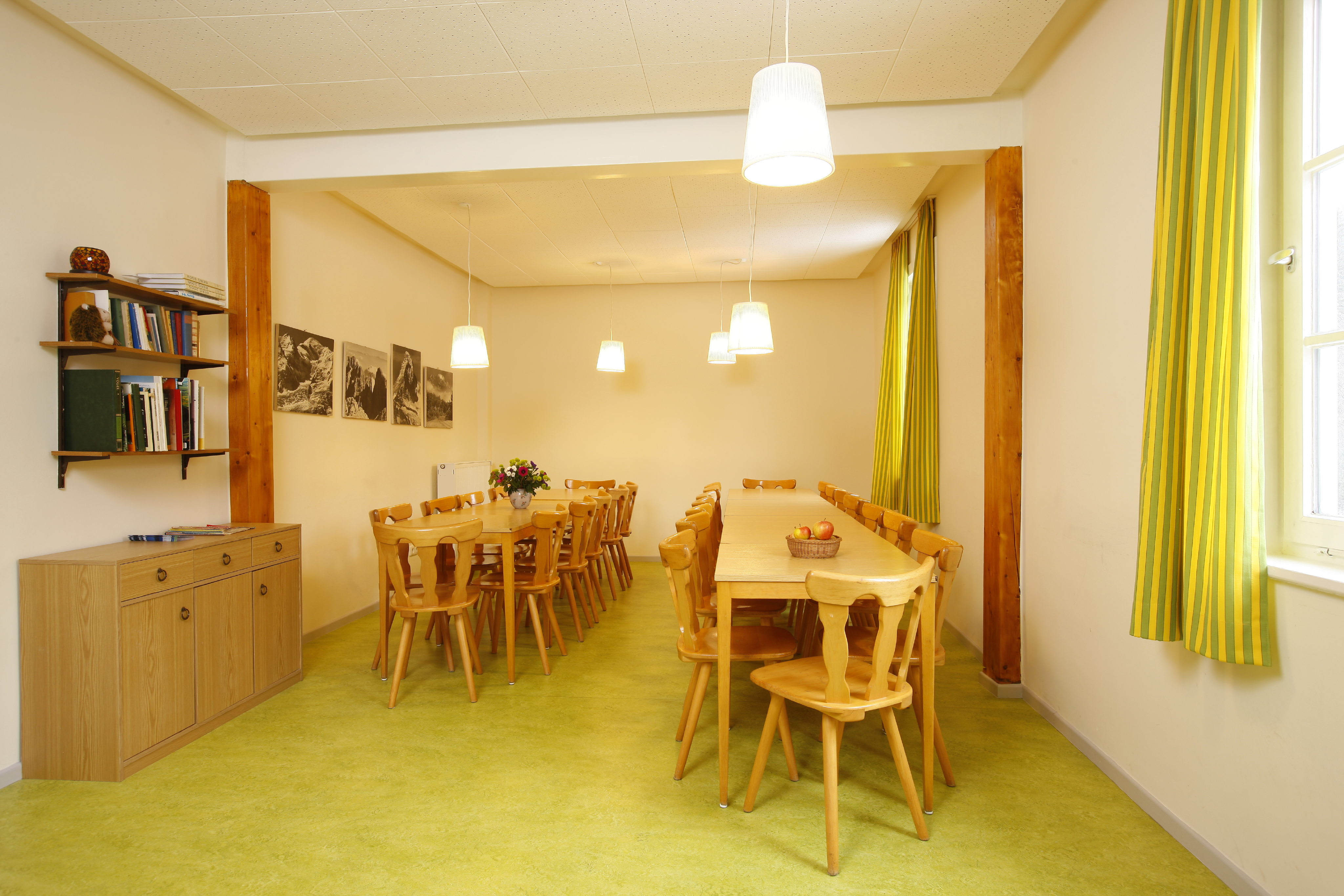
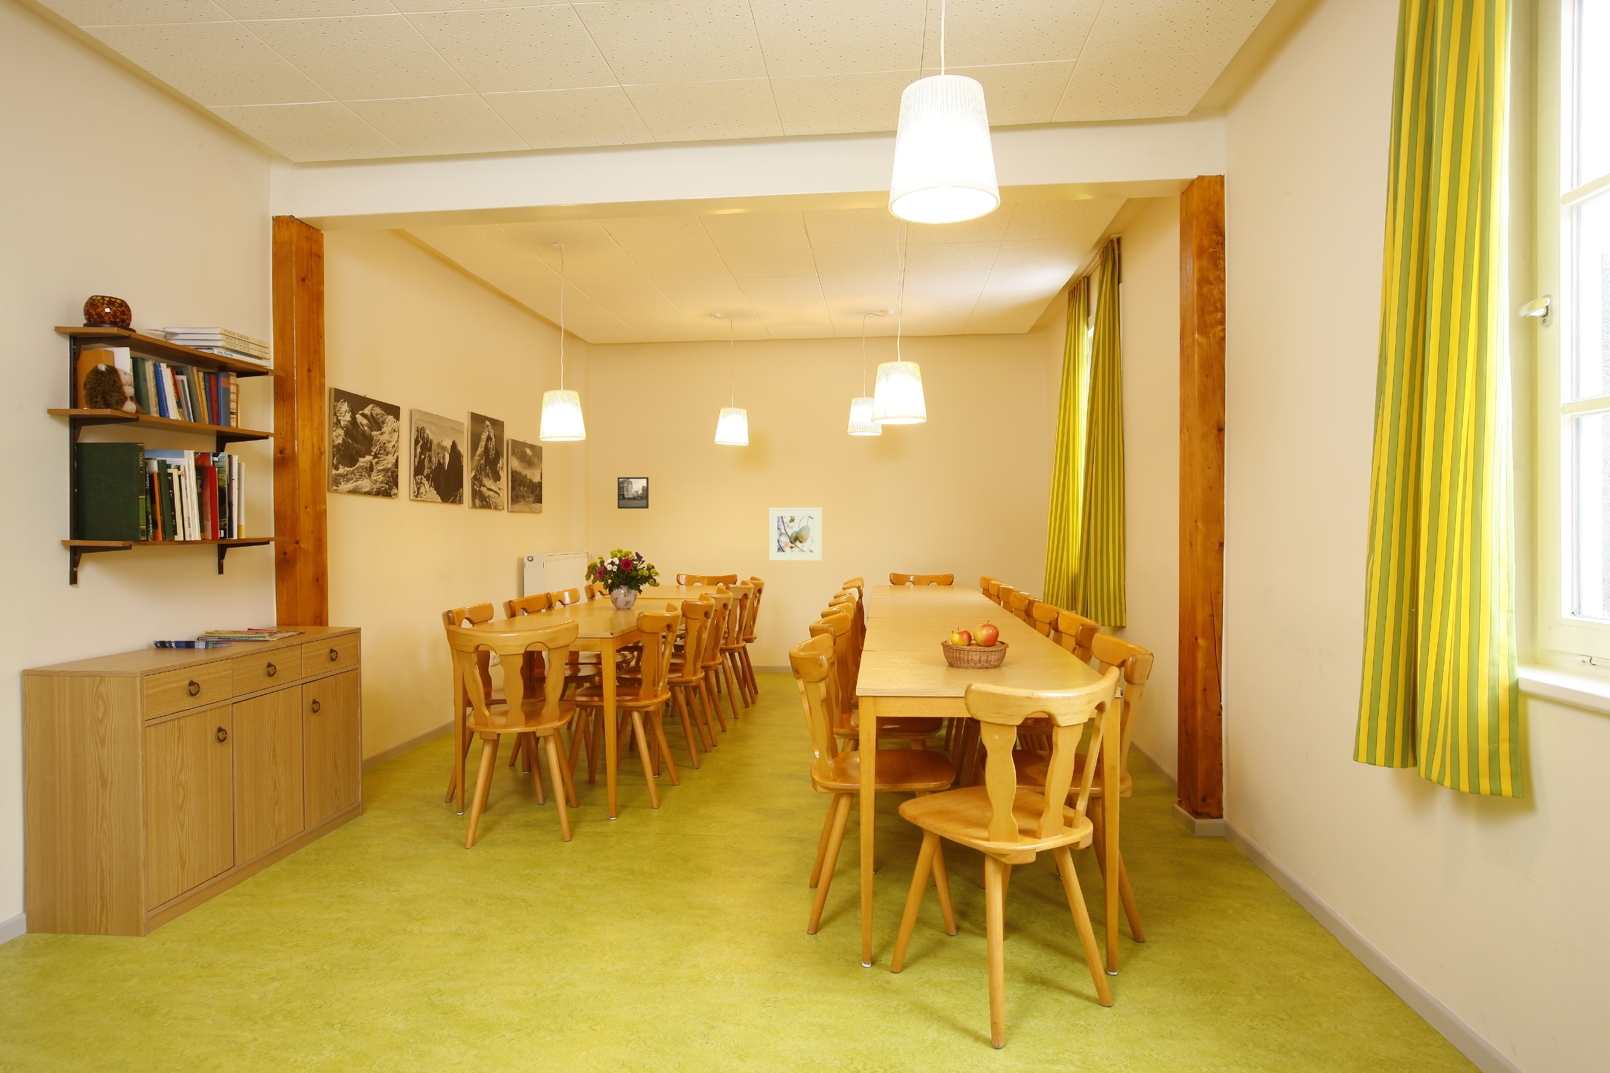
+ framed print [617,477,649,509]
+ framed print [769,508,822,562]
